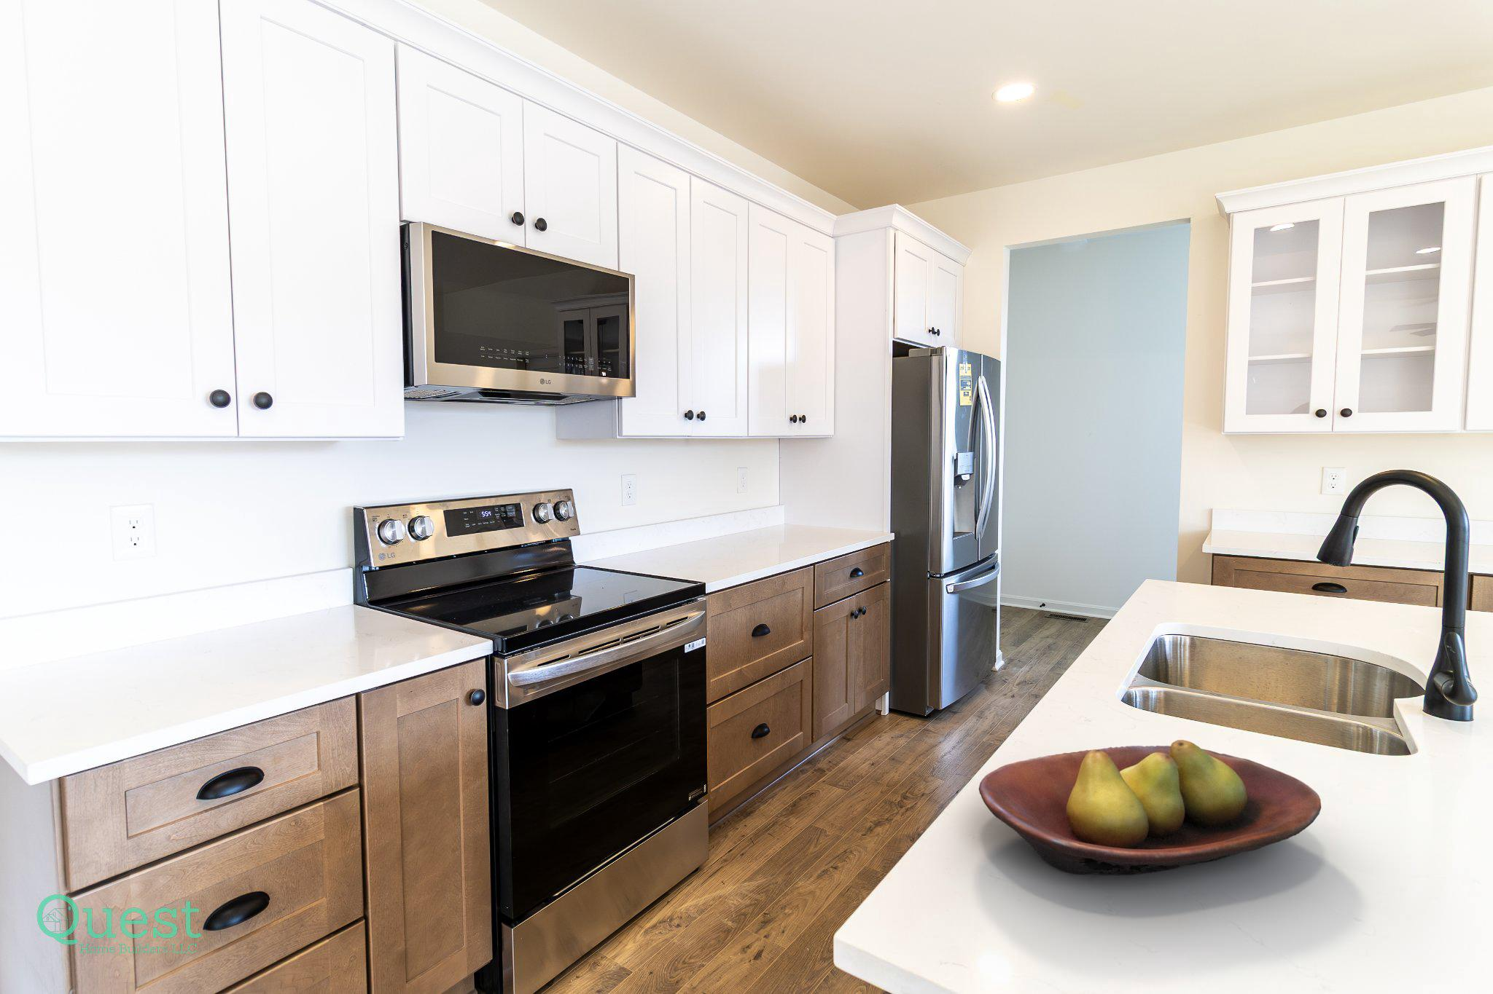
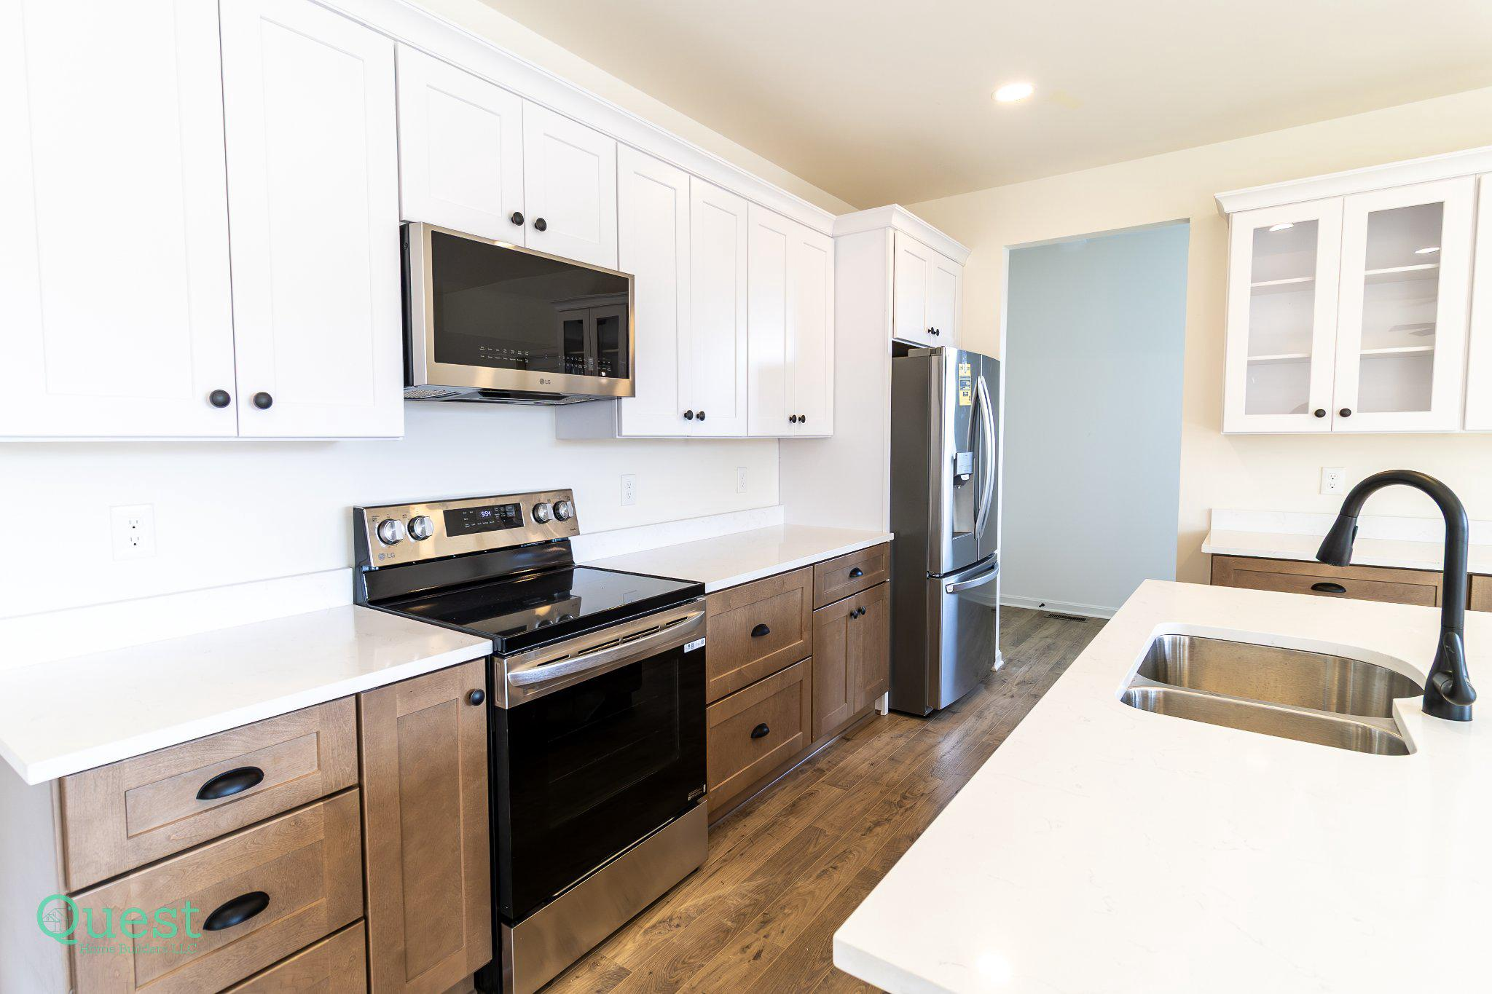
- fruit bowl [978,739,1322,875]
